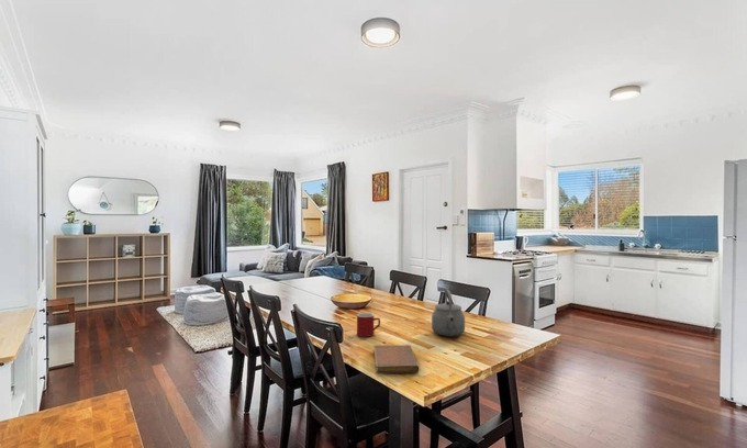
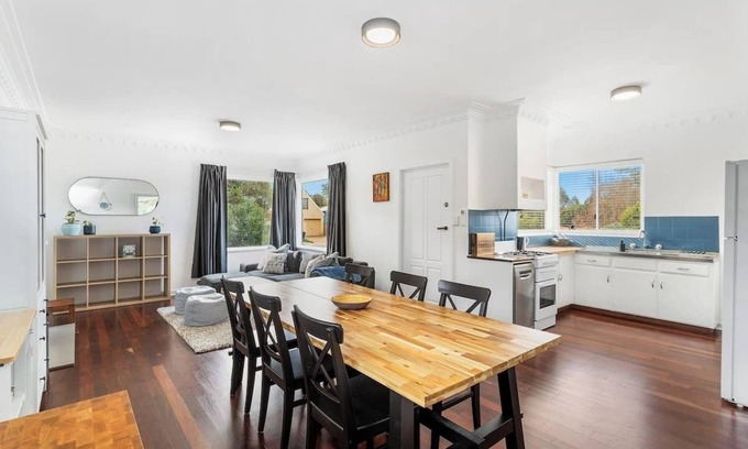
- tea kettle [431,289,466,337]
- mug [356,312,381,338]
- notebook [374,345,420,374]
